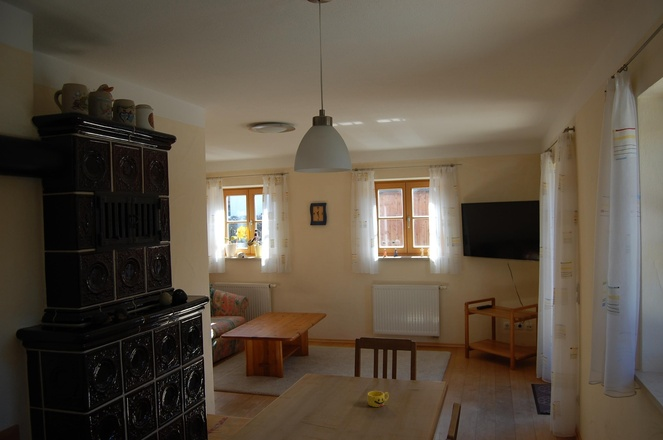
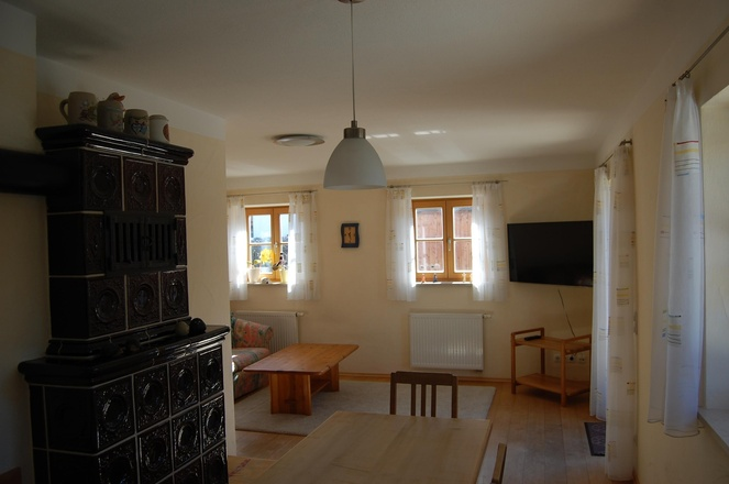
- cup [366,390,390,408]
